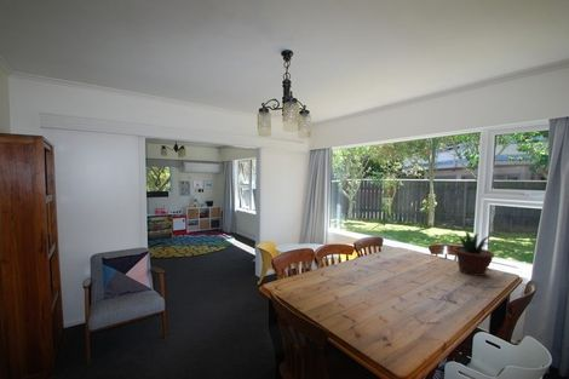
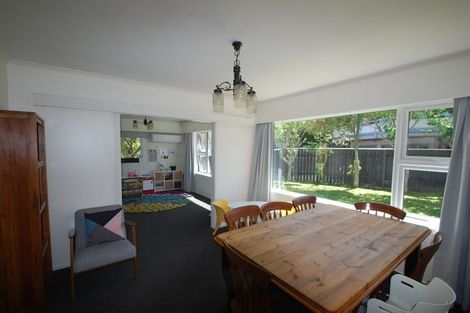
- potted plant [446,230,496,277]
